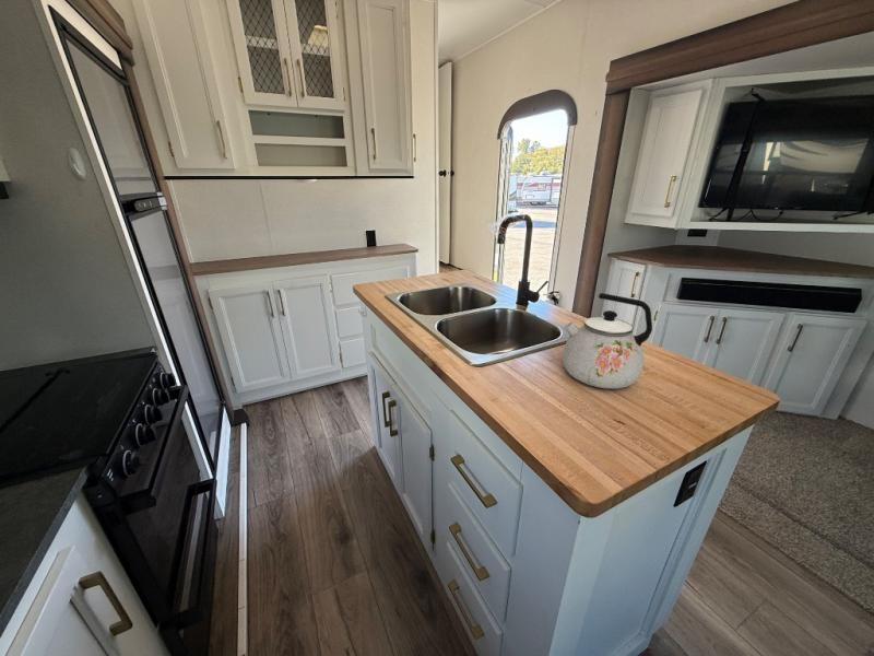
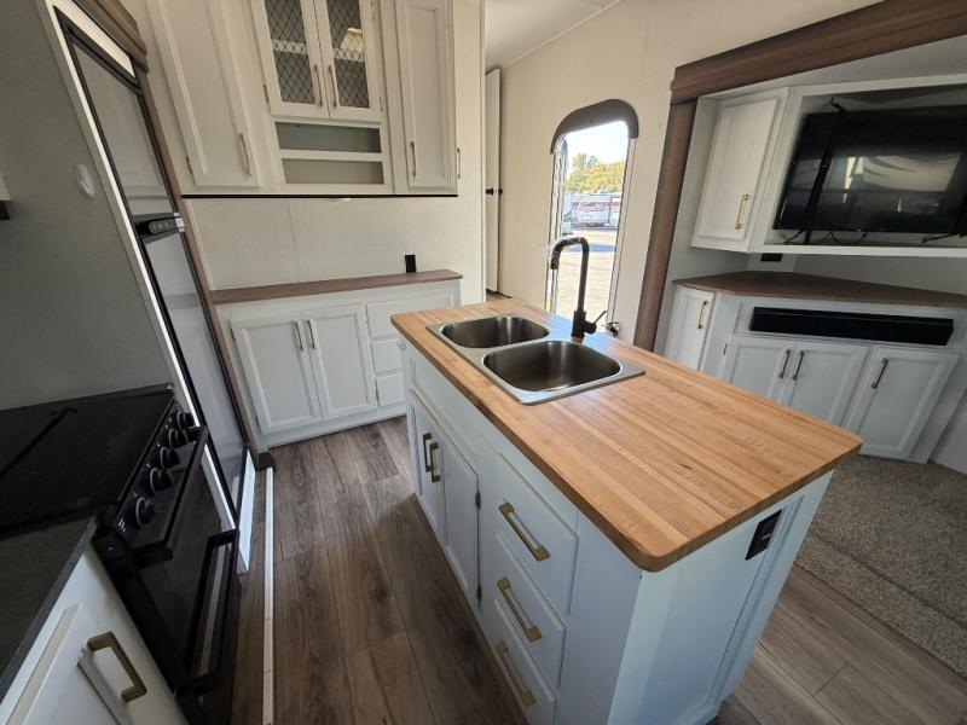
- kettle [562,292,653,389]
